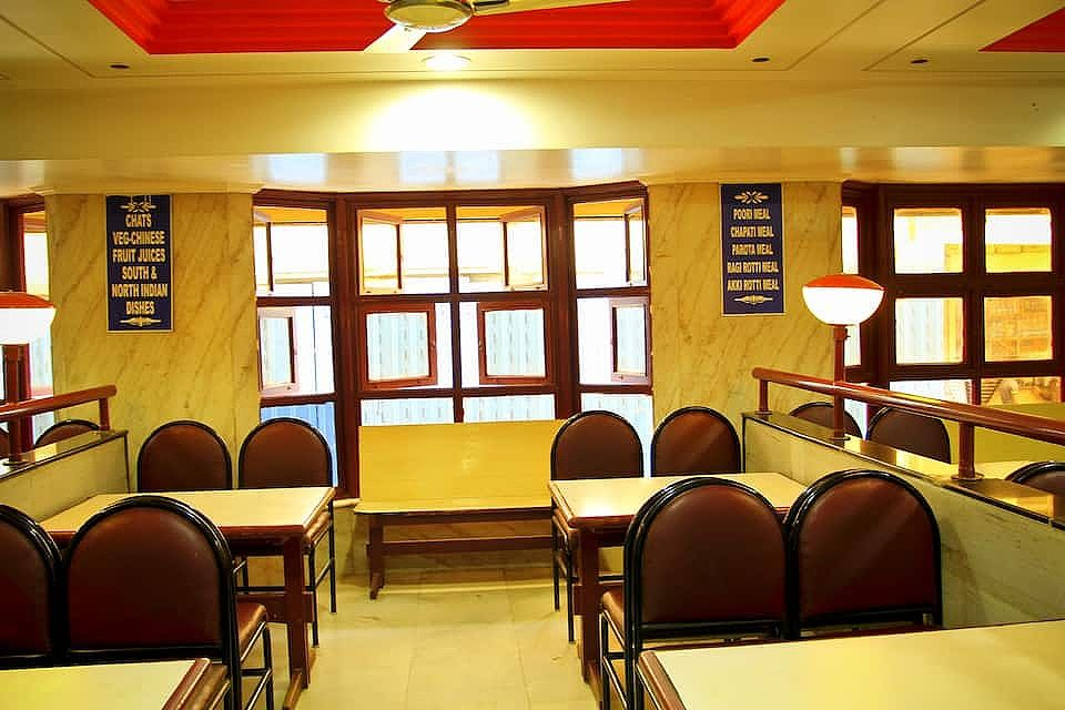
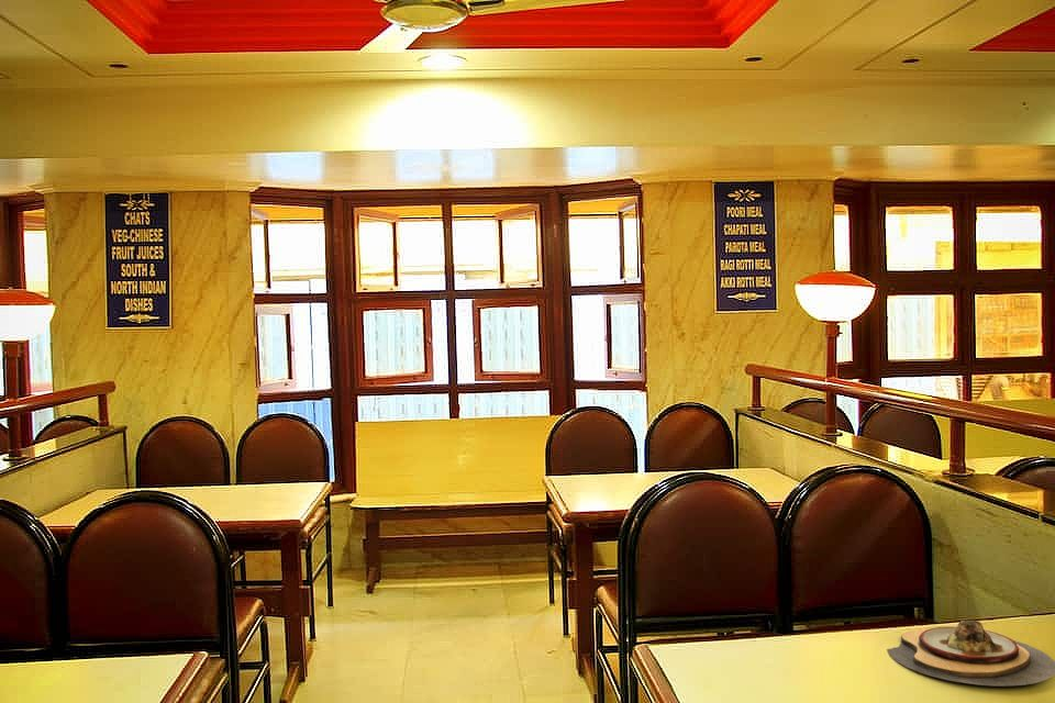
+ plate [886,620,1055,688]
